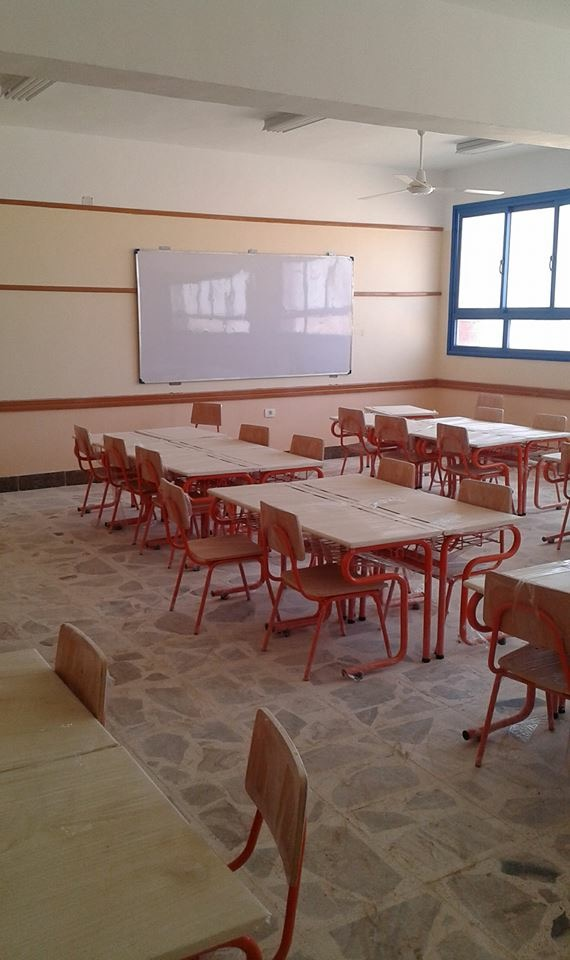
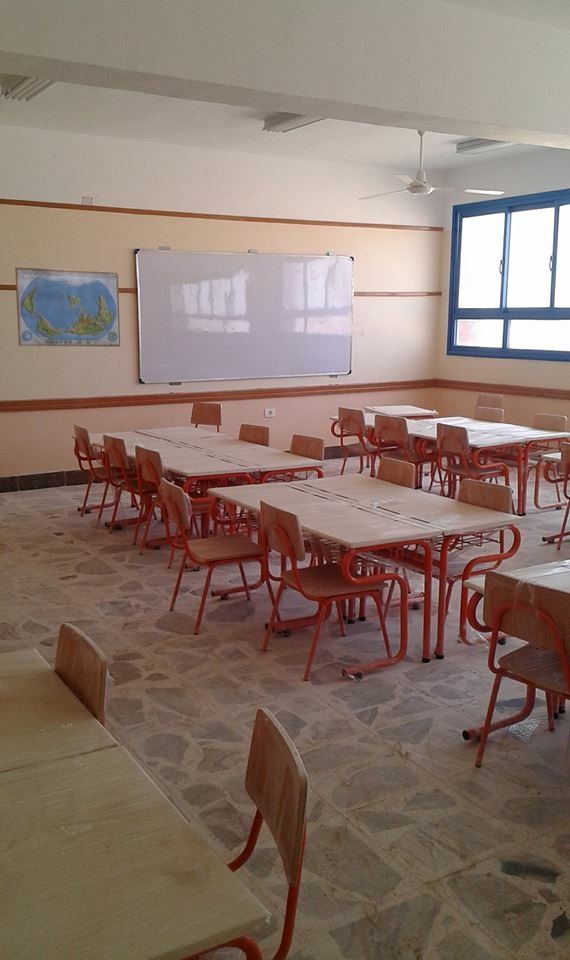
+ world map [14,266,121,348]
